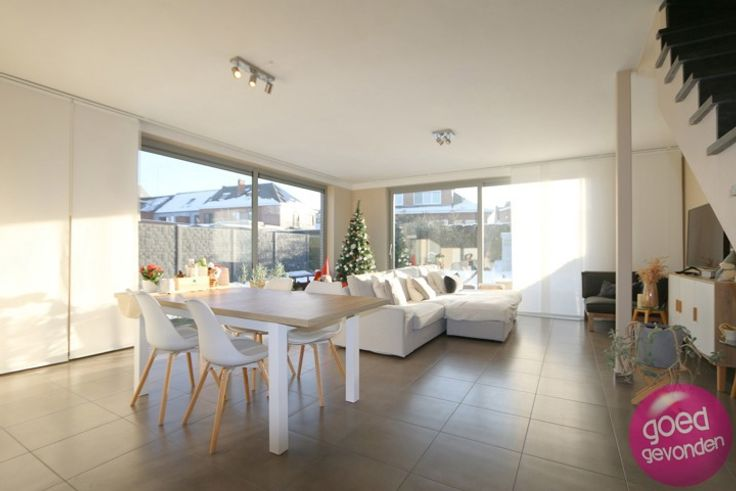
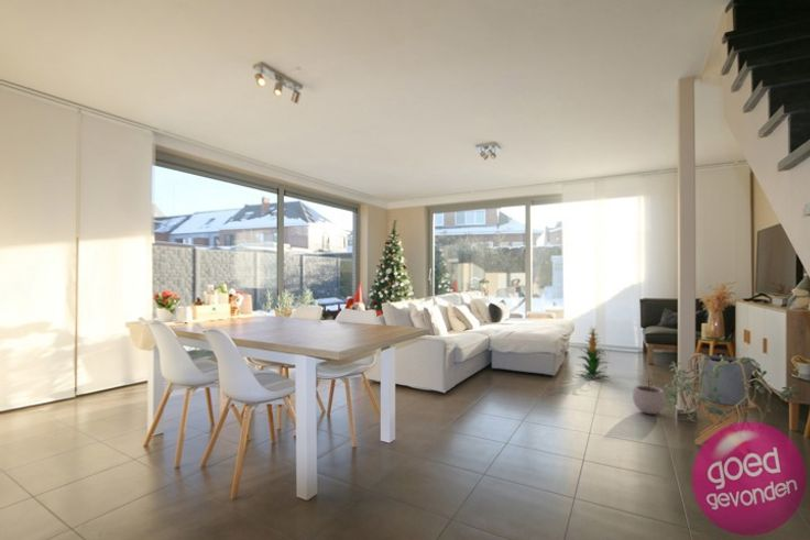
+ indoor plant [576,324,613,381]
+ plant pot [632,377,667,415]
